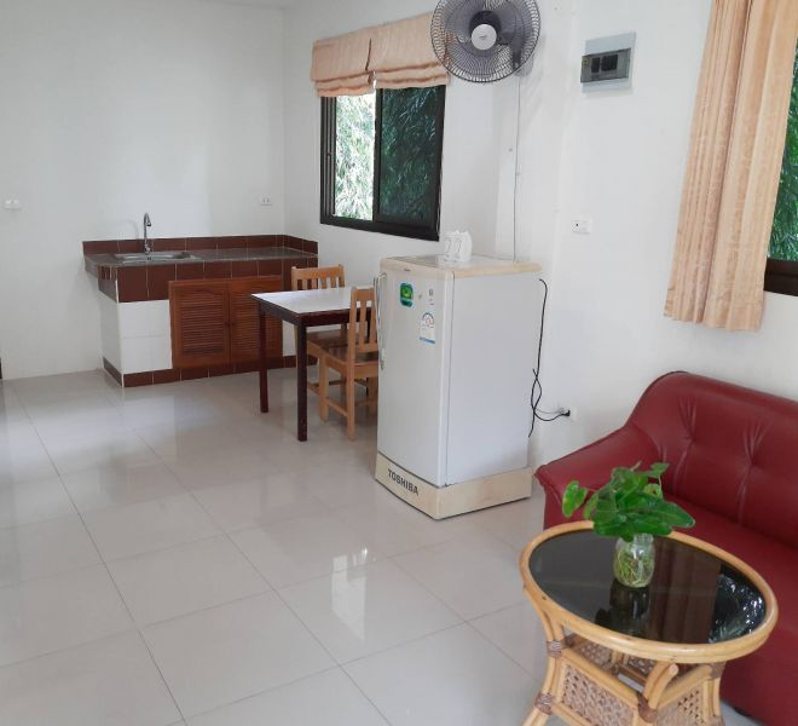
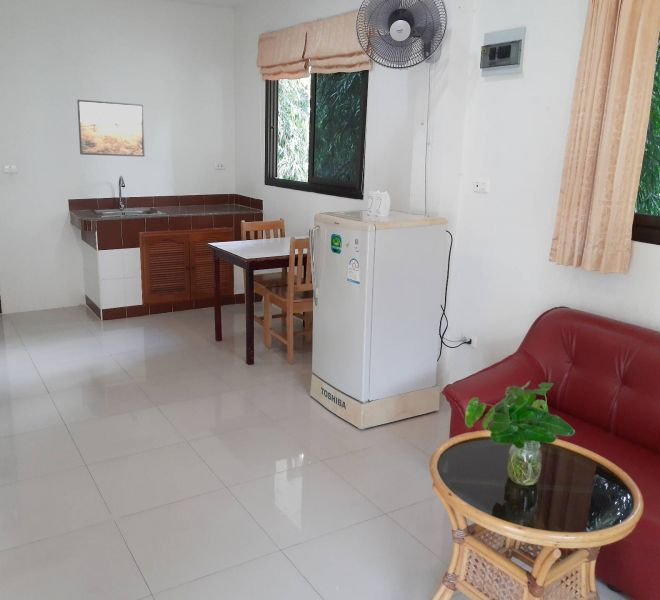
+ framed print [76,99,146,158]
